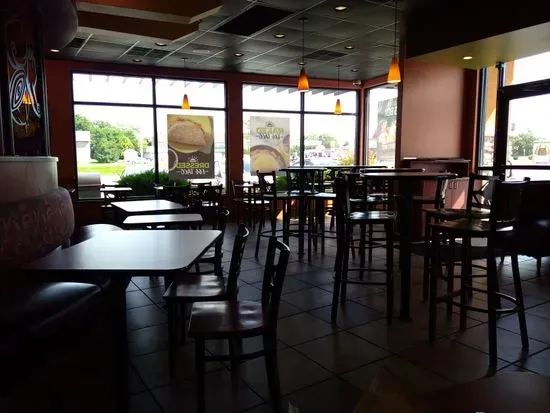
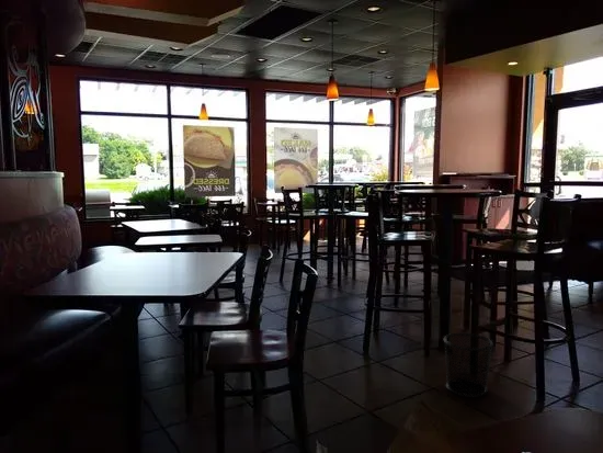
+ waste bin [443,332,494,398]
